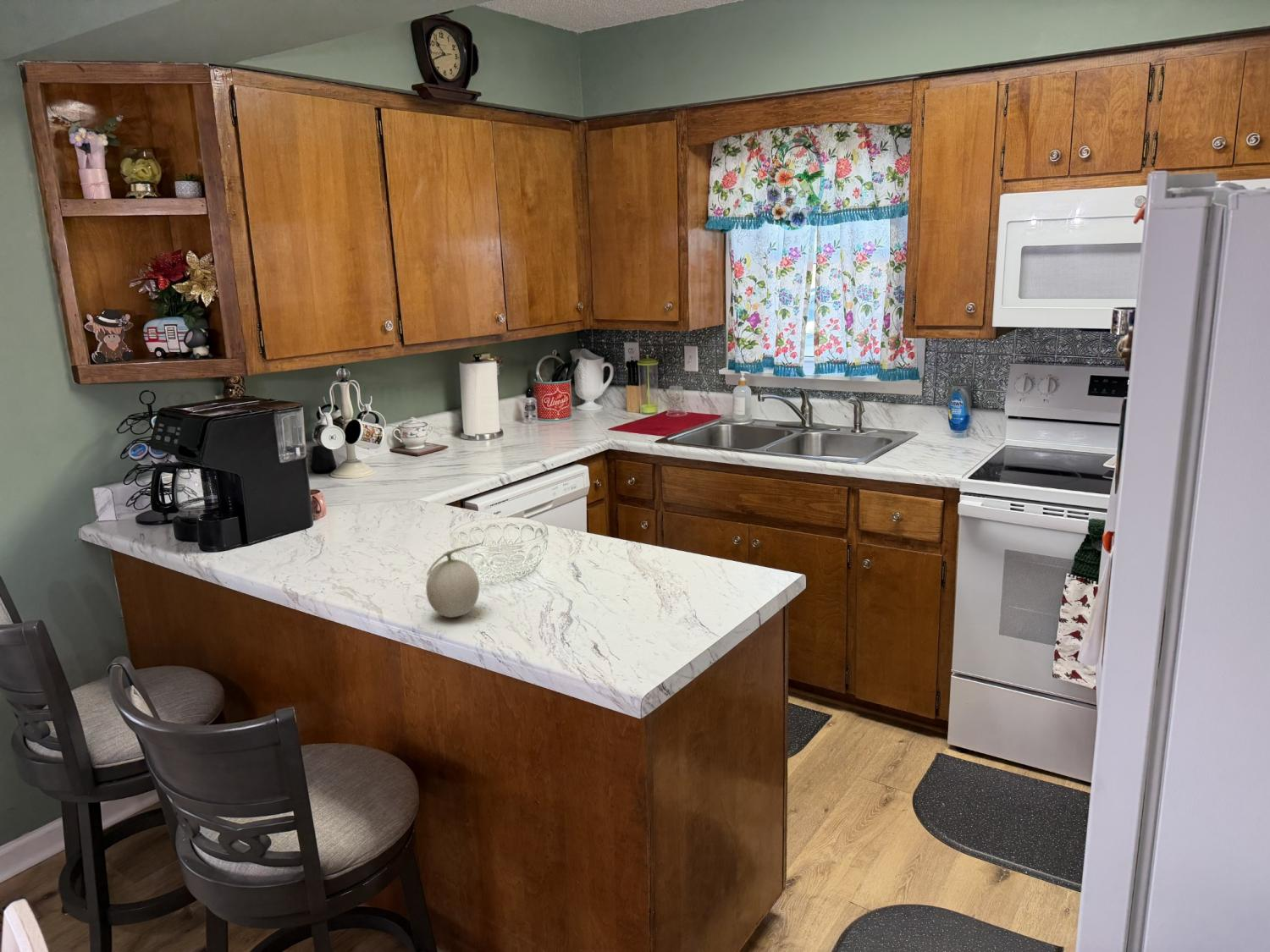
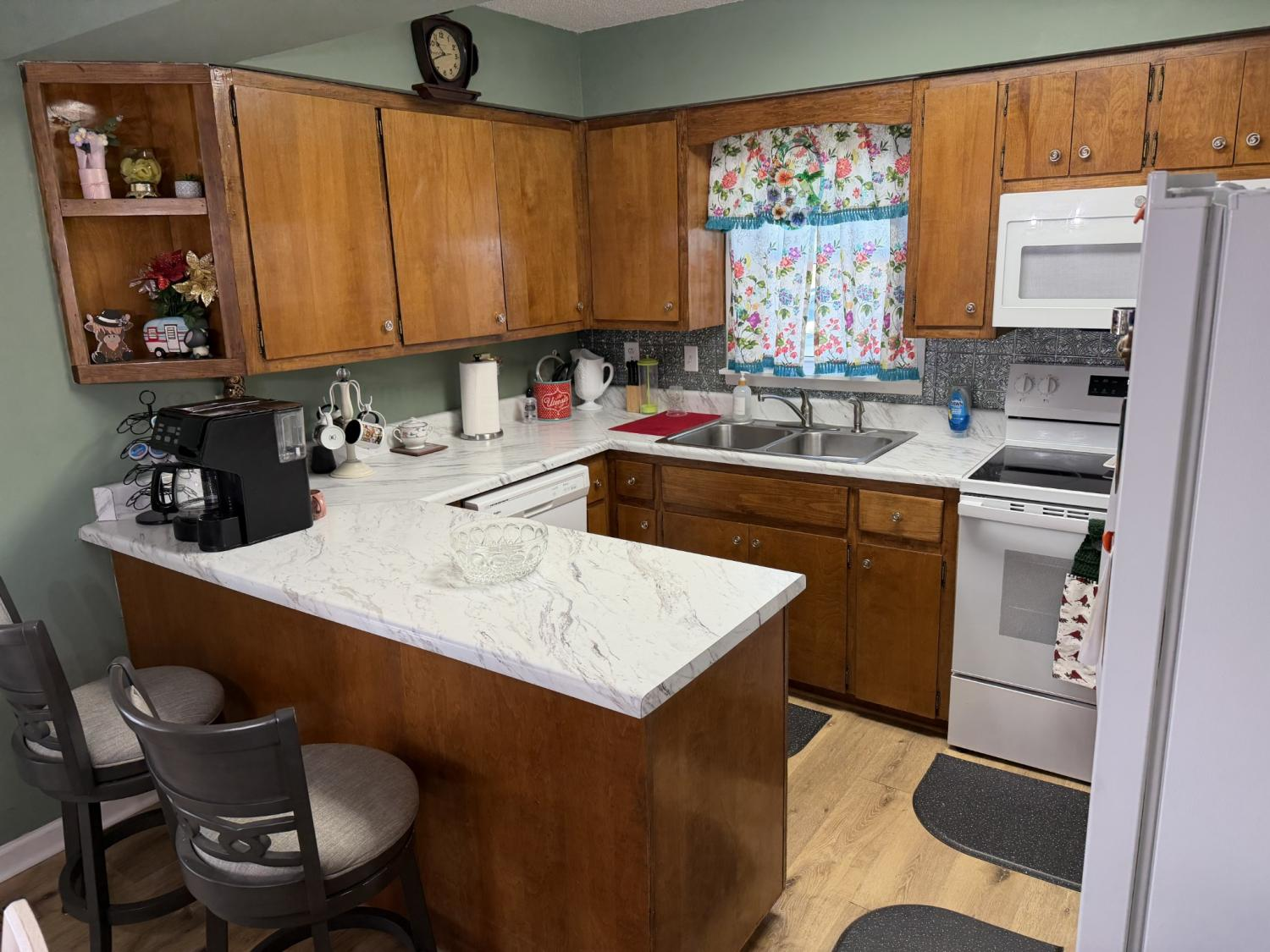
- fruit [425,542,482,619]
